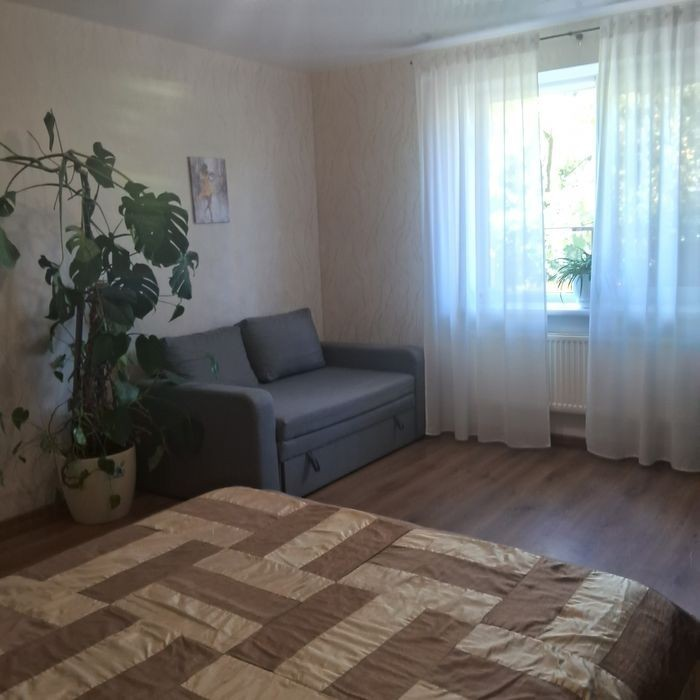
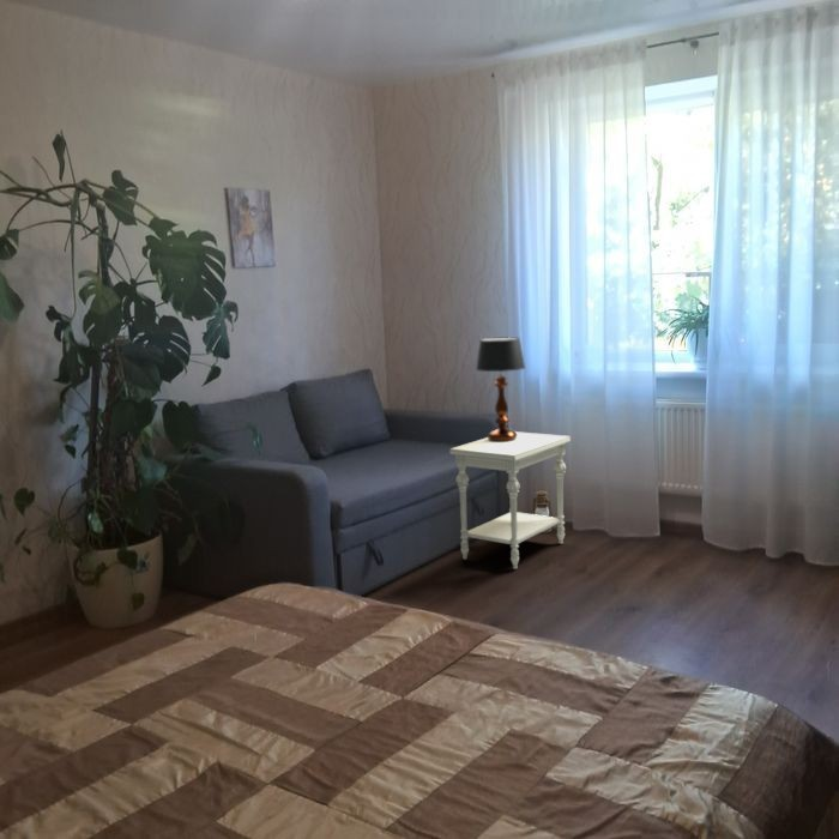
+ lantern [531,476,554,533]
+ side table [448,430,572,571]
+ table lamp [475,336,526,442]
